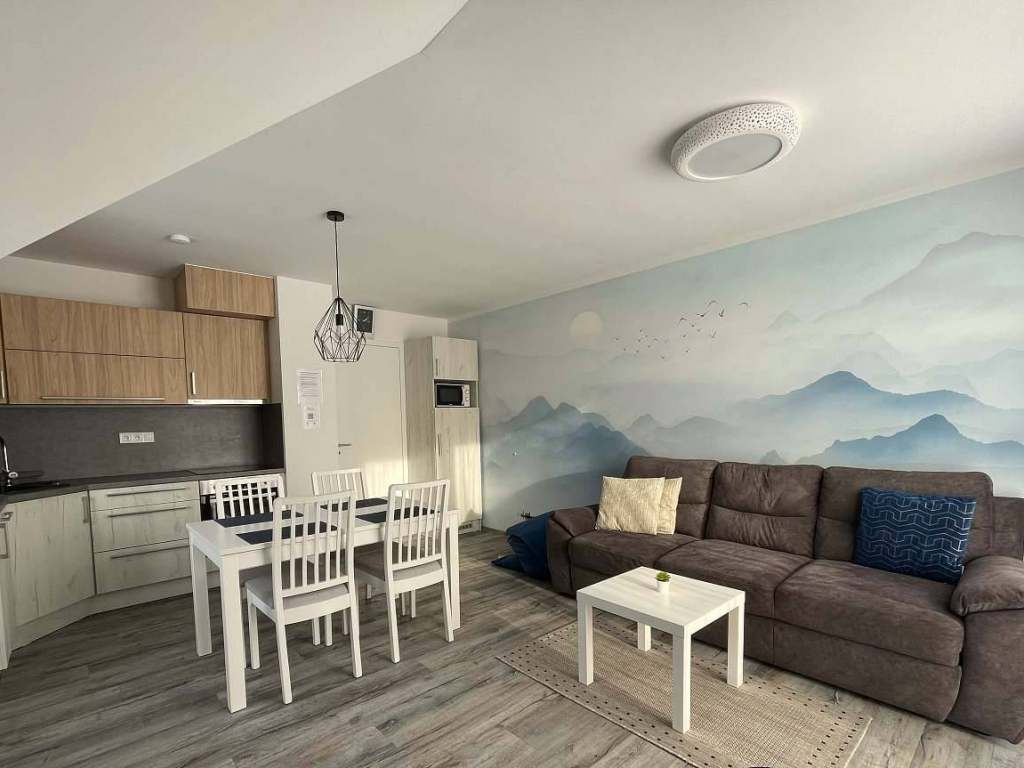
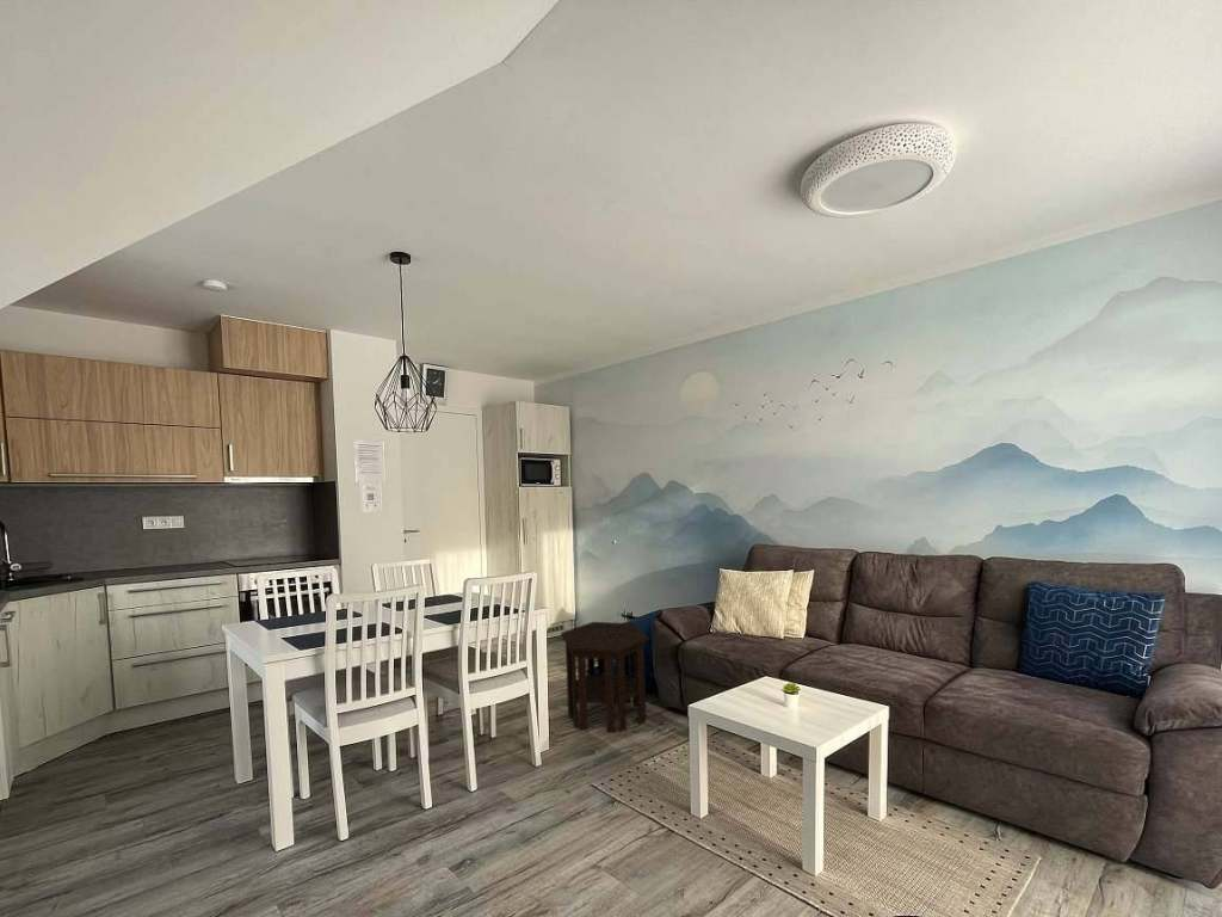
+ side table [560,621,650,734]
